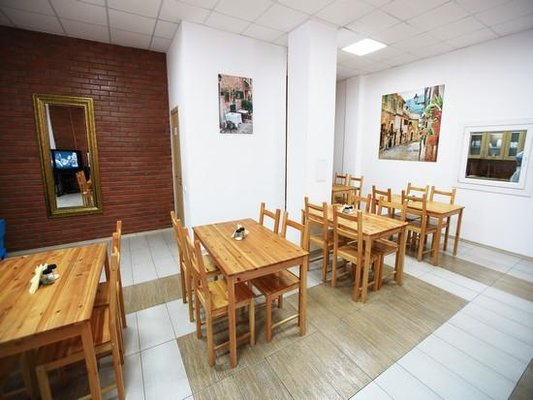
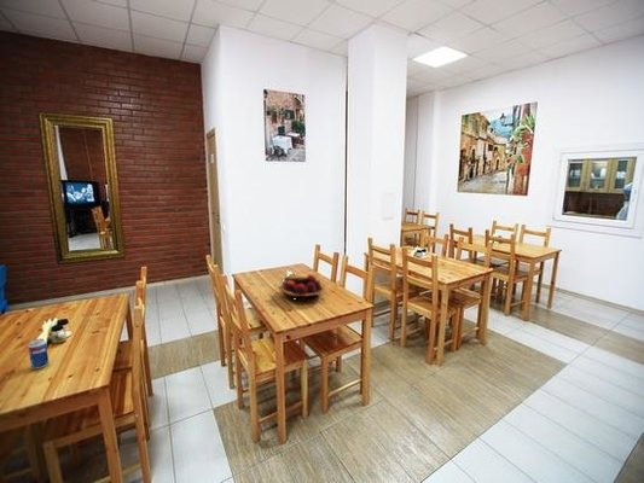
+ fruit basket [277,273,325,302]
+ beverage can [28,338,50,369]
